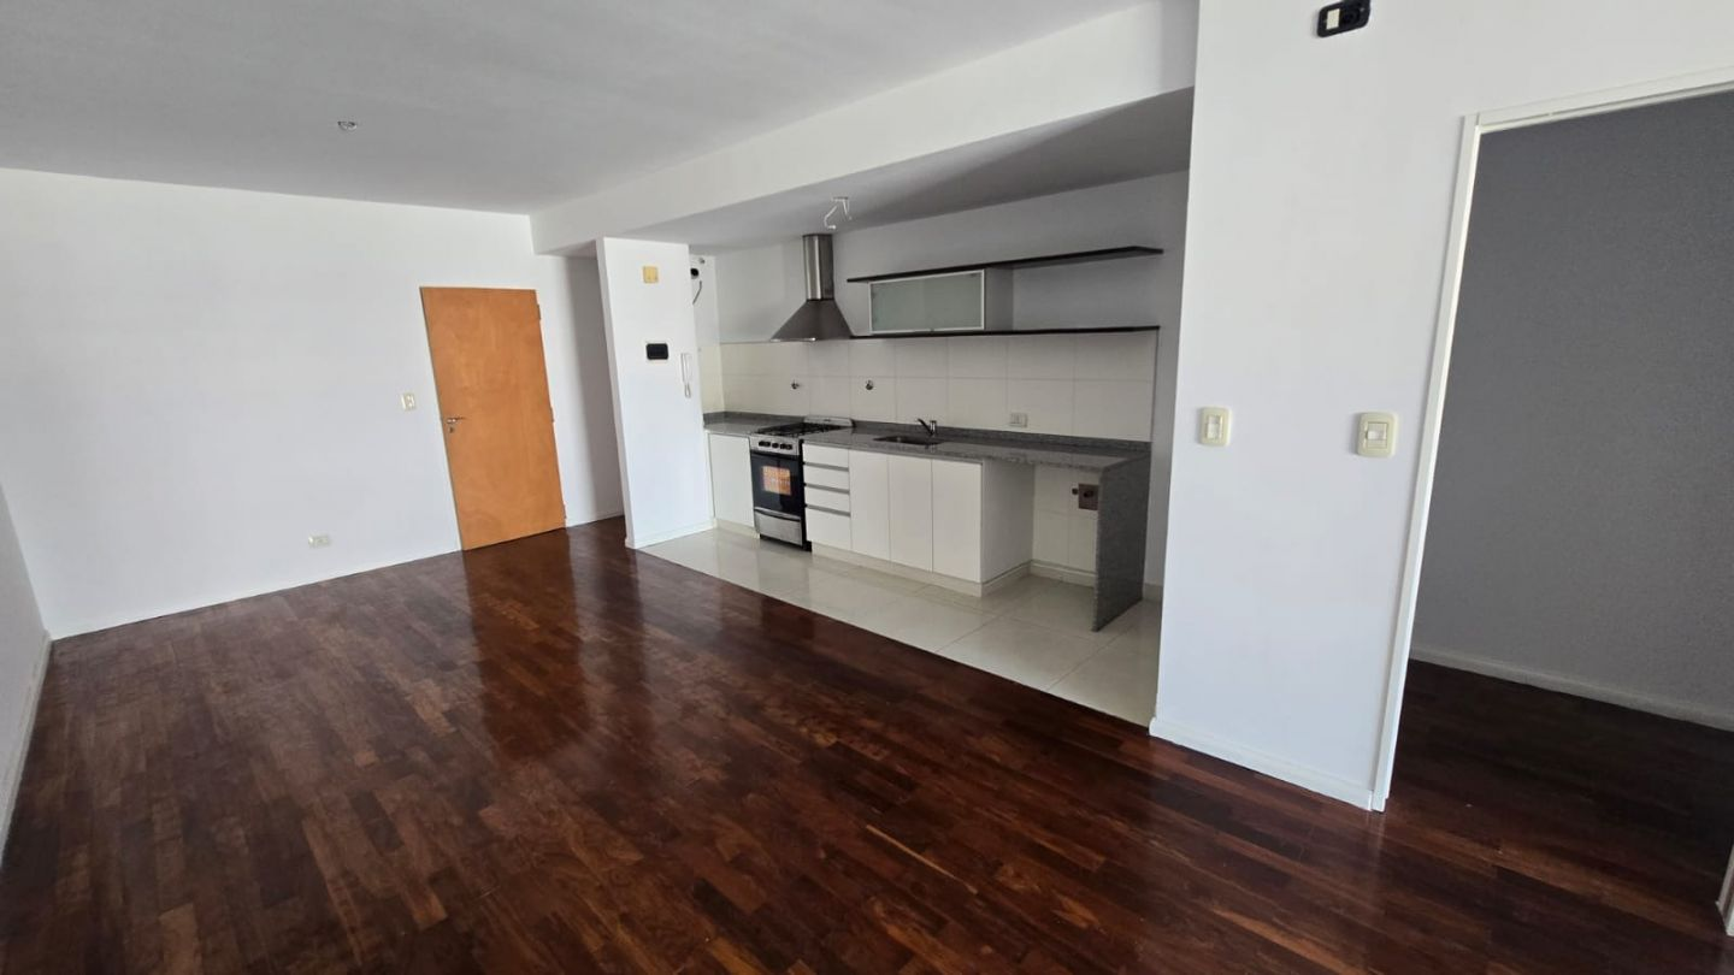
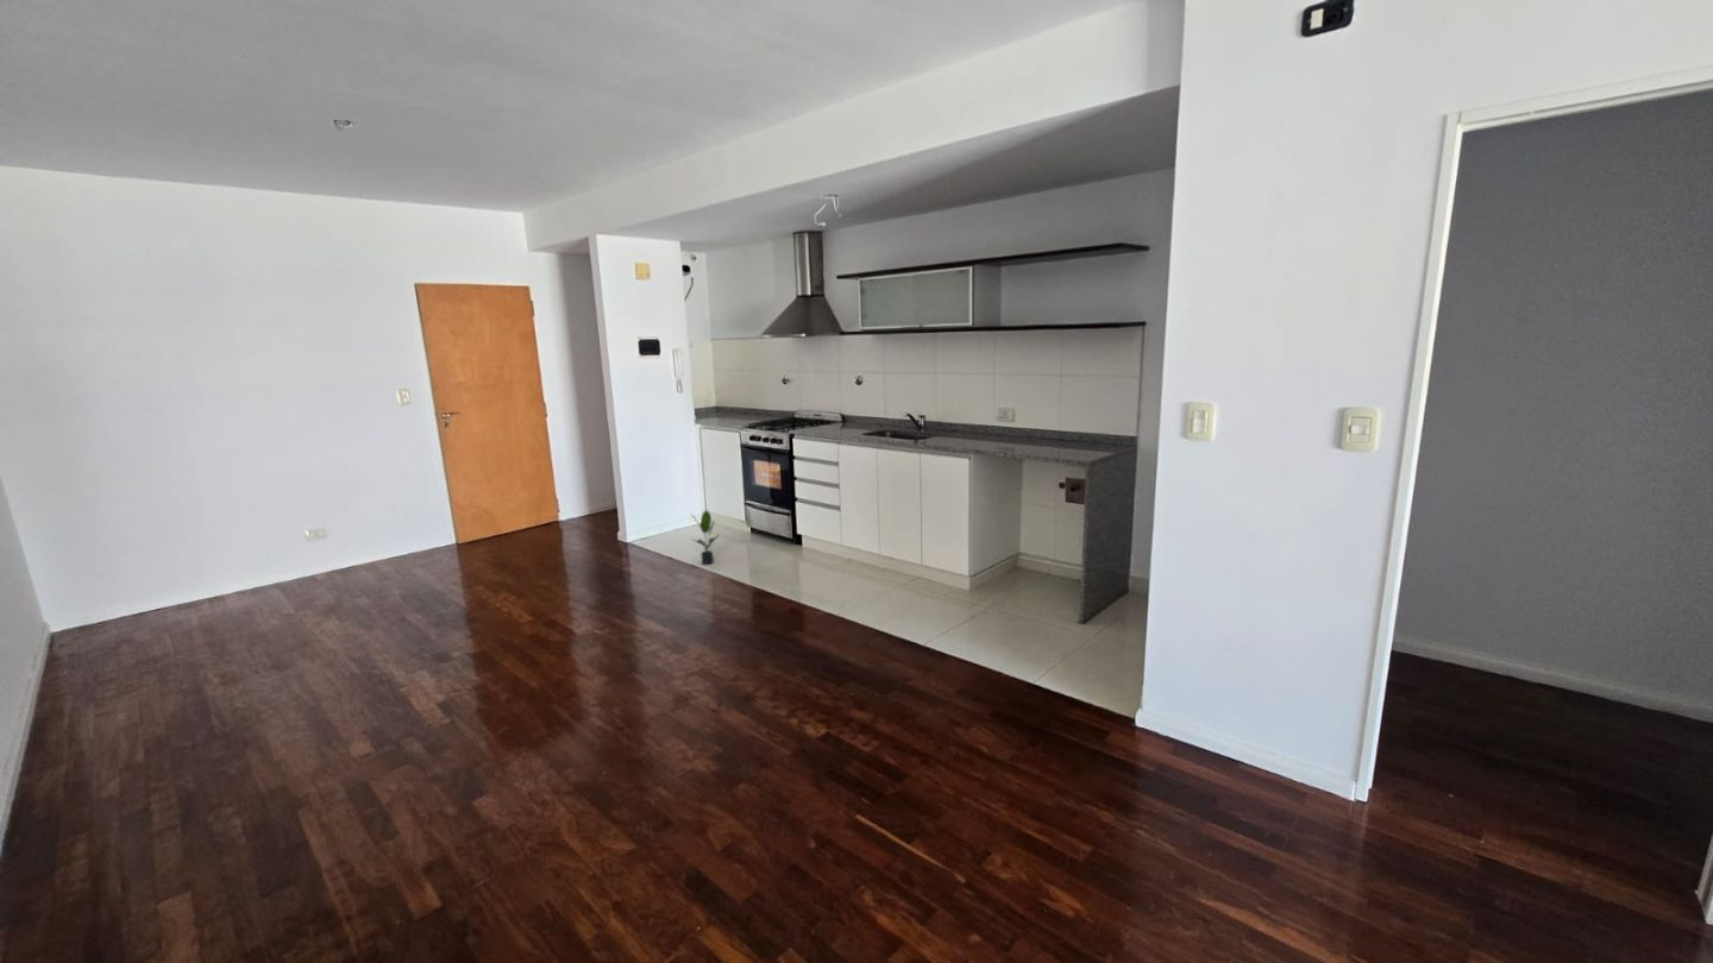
+ potted plant [689,509,721,566]
